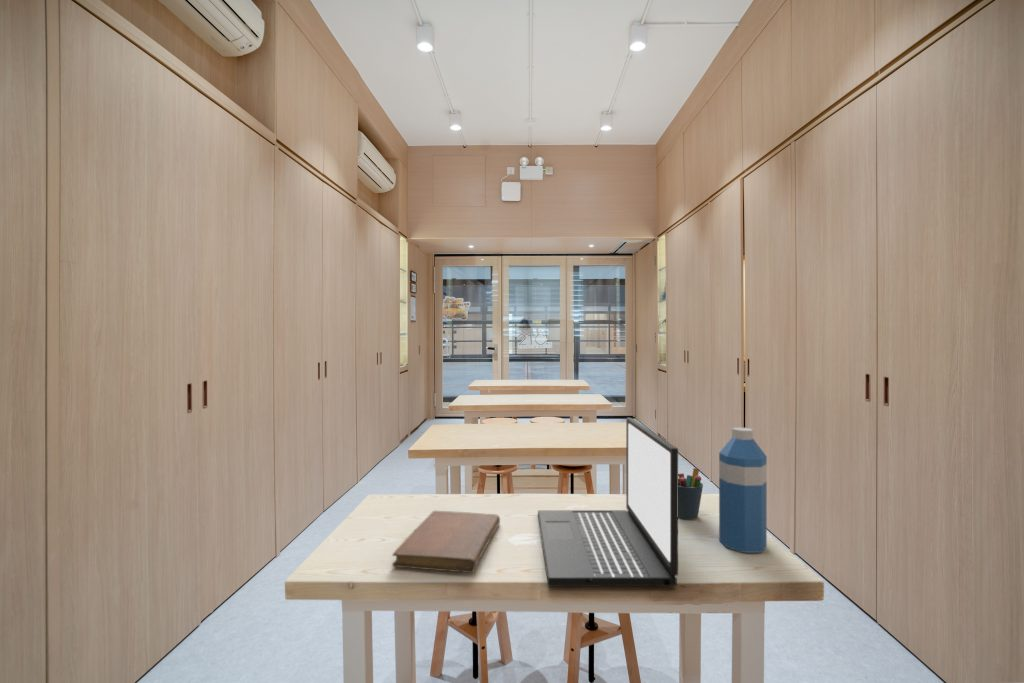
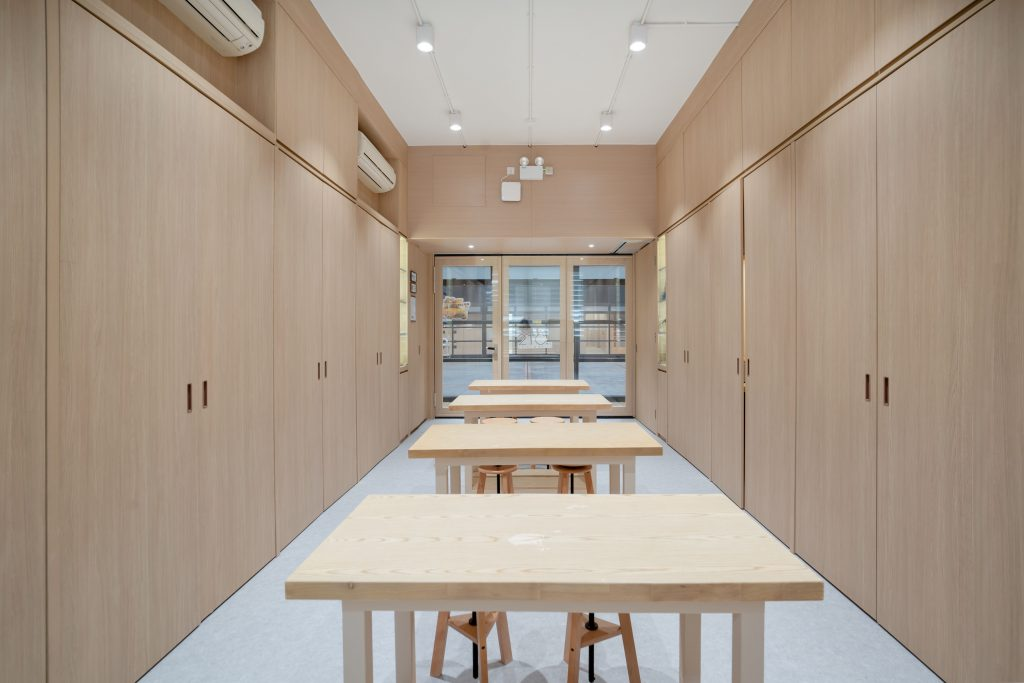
- laptop [537,417,679,587]
- notebook [391,510,501,574]
- pen holder [678,467,704,520]
- water bottle [718,426,768,554]
